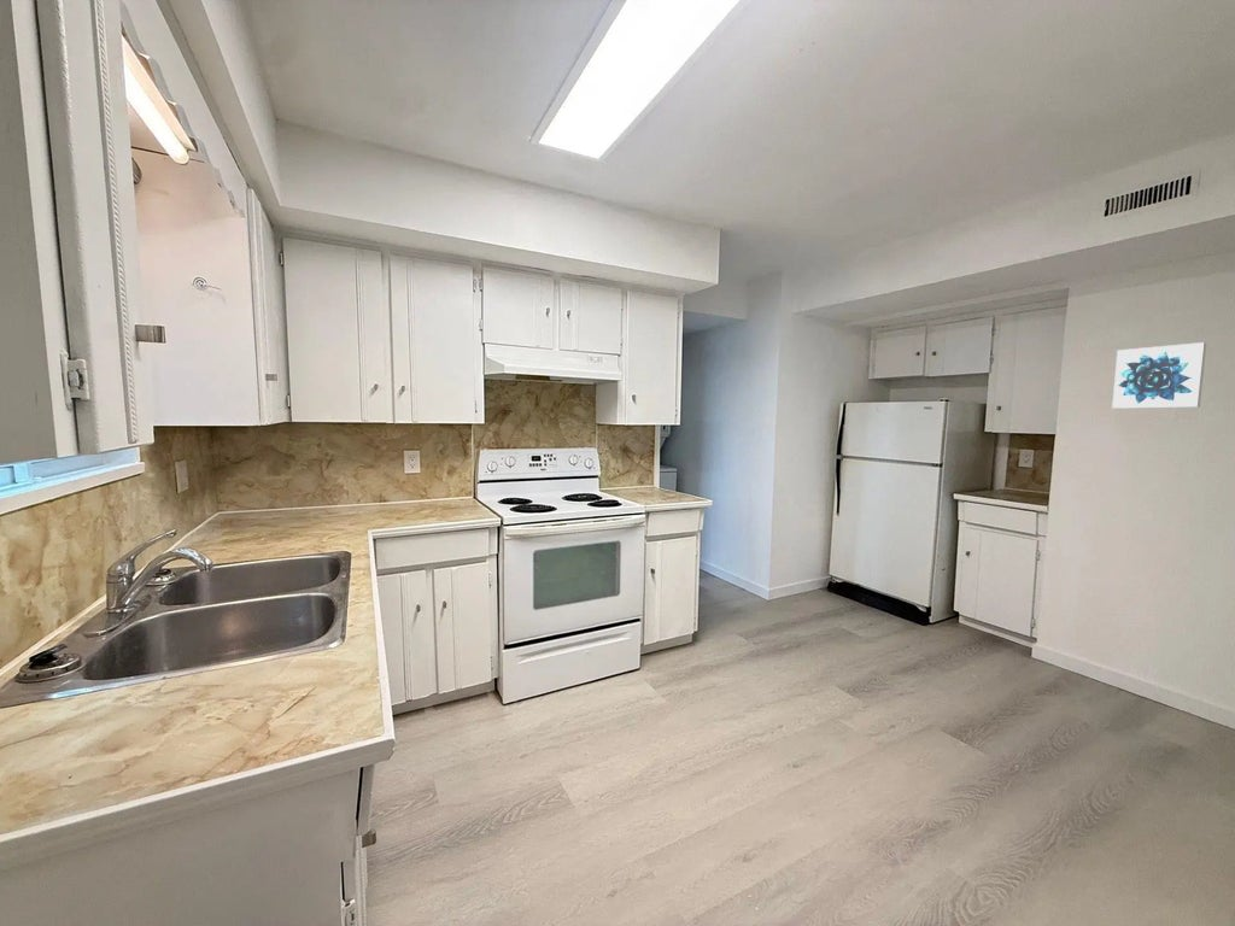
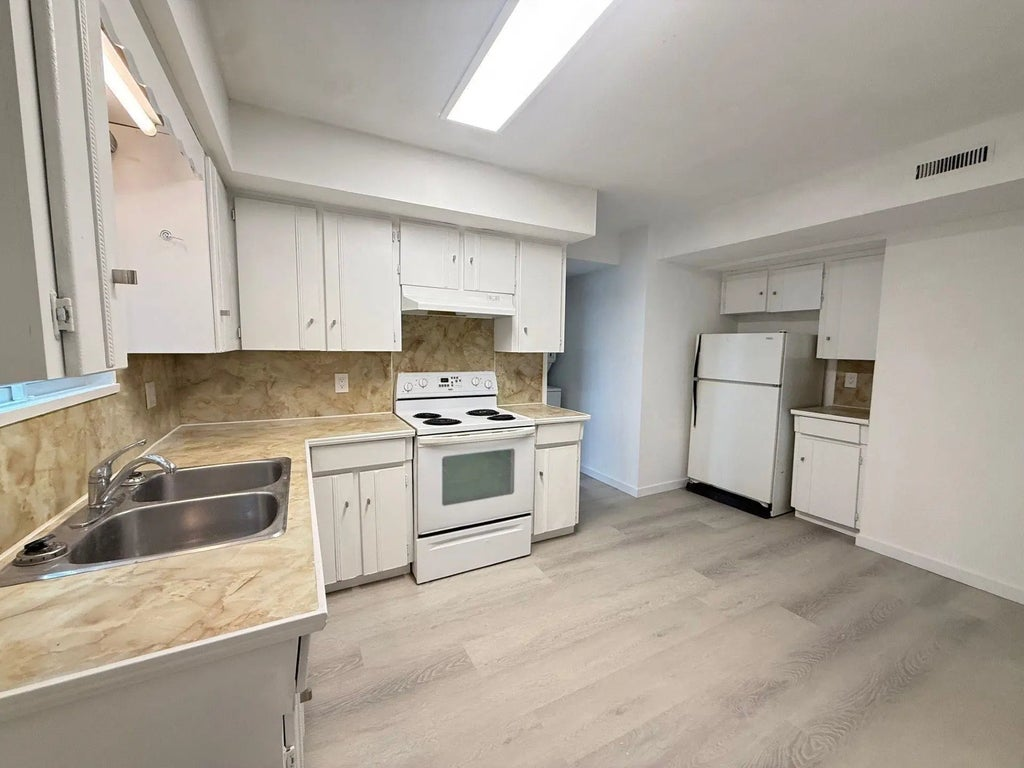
- wall art [1111,341,1207,410]
